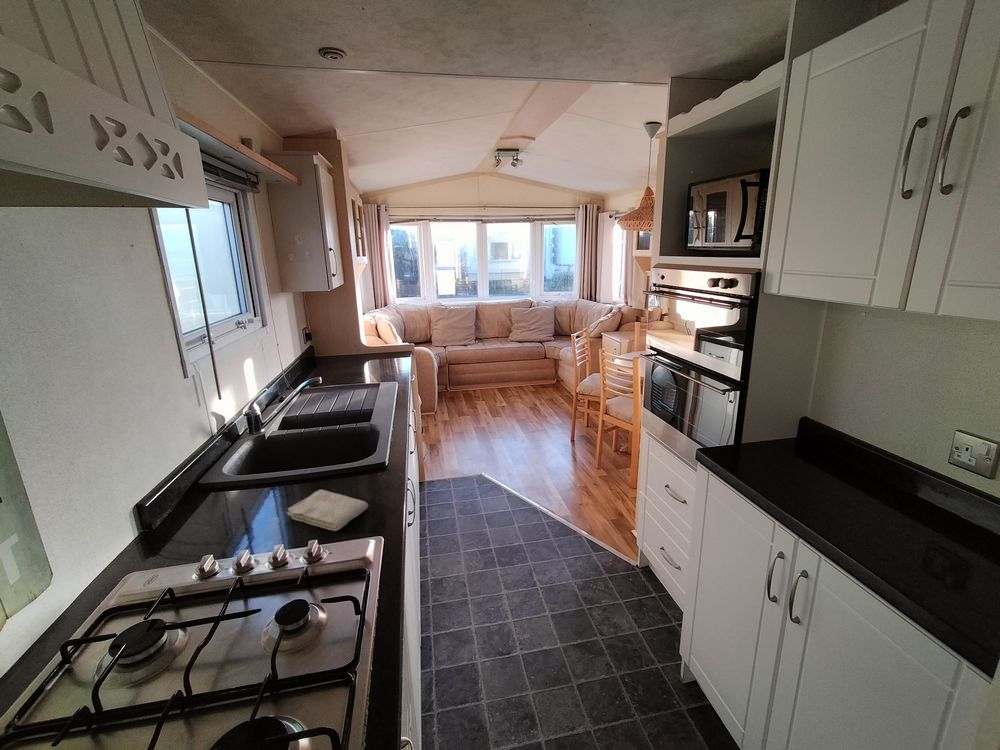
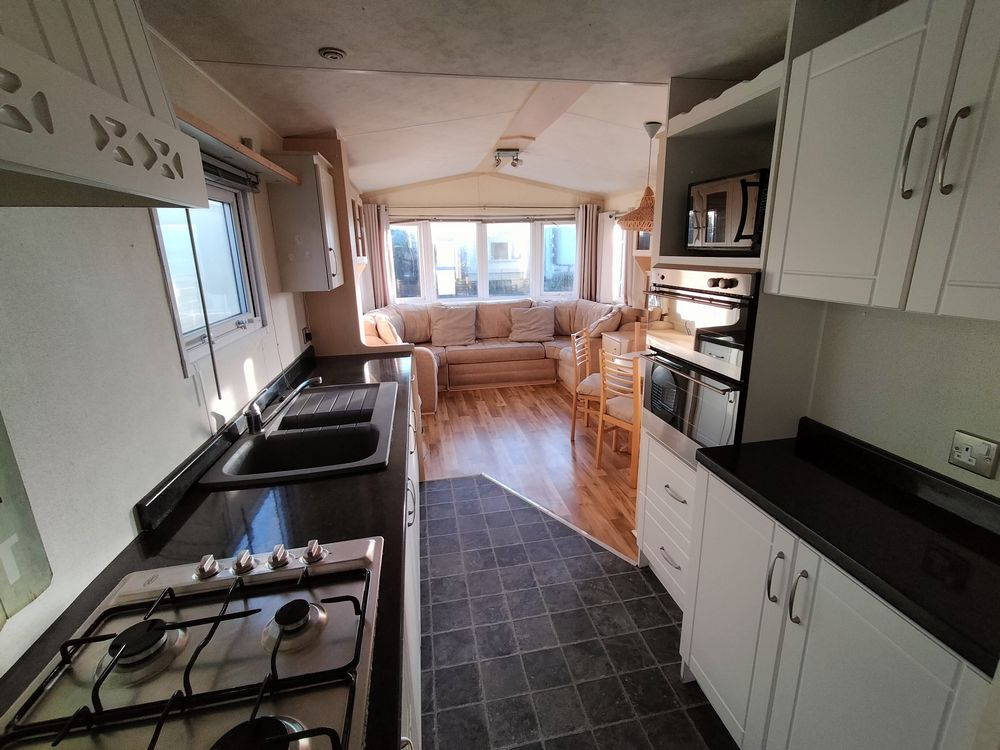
- washcloth [286,489,369,532]
